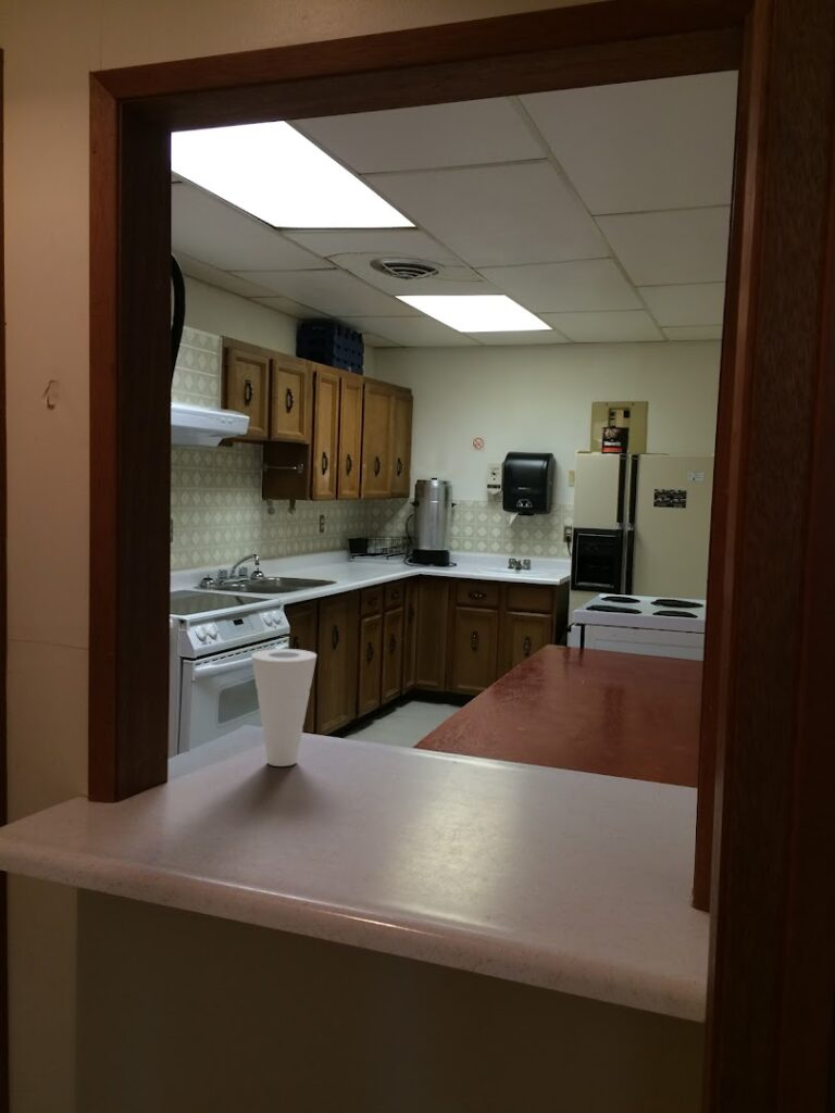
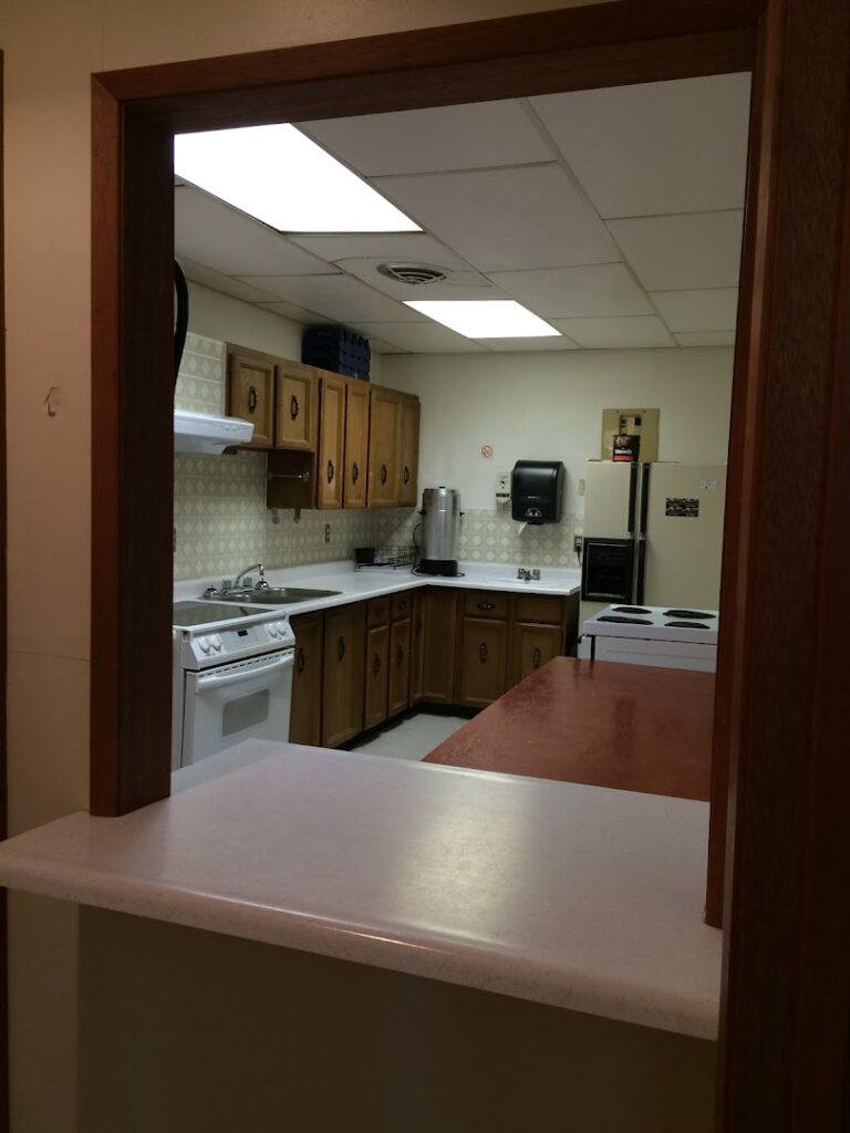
- cup [250,648,317,767]
